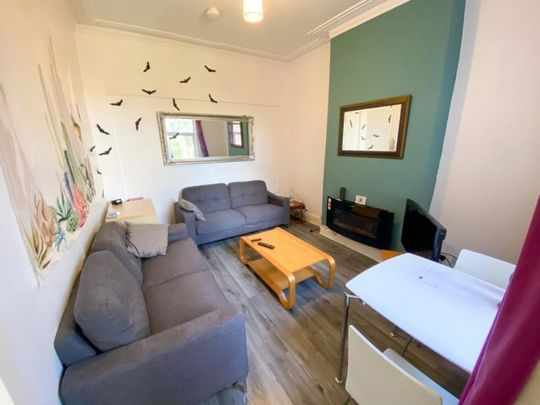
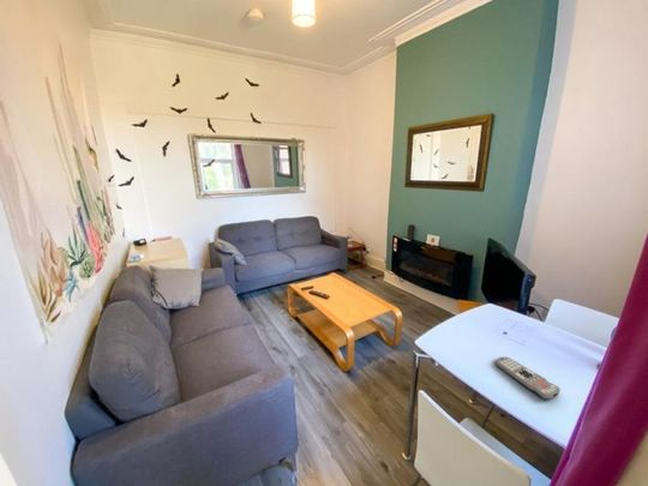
+ remote control [494,355,562,401]
